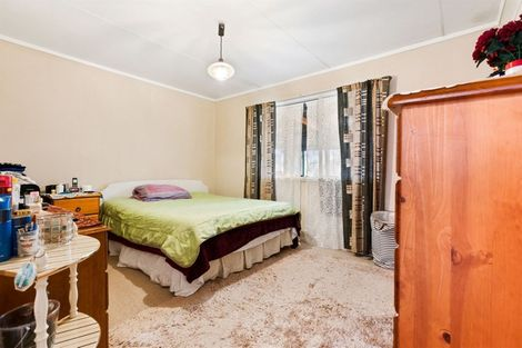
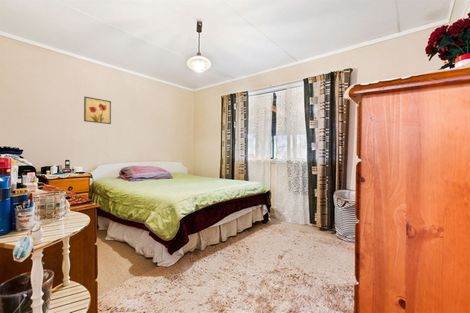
+ wall art [83,96,112,125]
